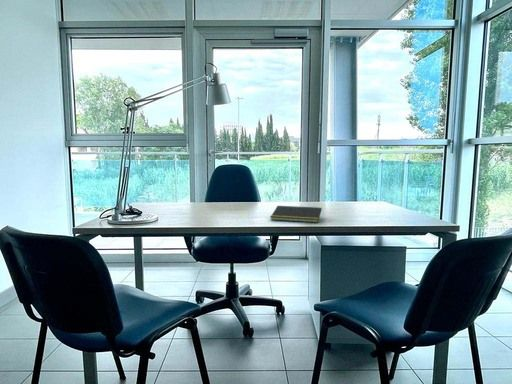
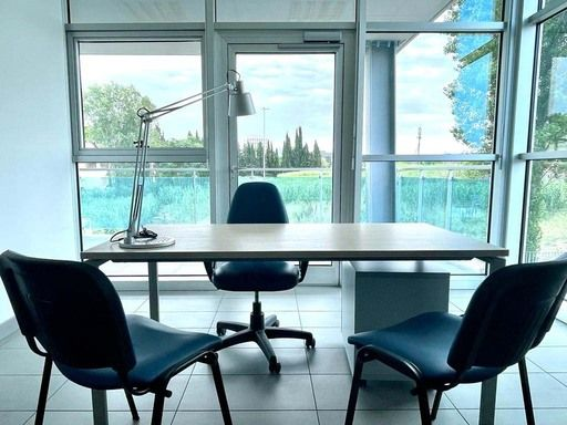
- notepad [269,205,323,224]
